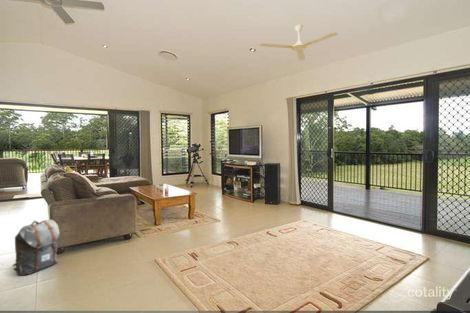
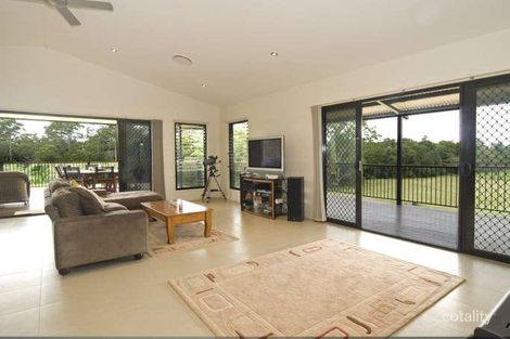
- ceiling fan [258,24,339,61]
- backpack [12,219,60,276]
